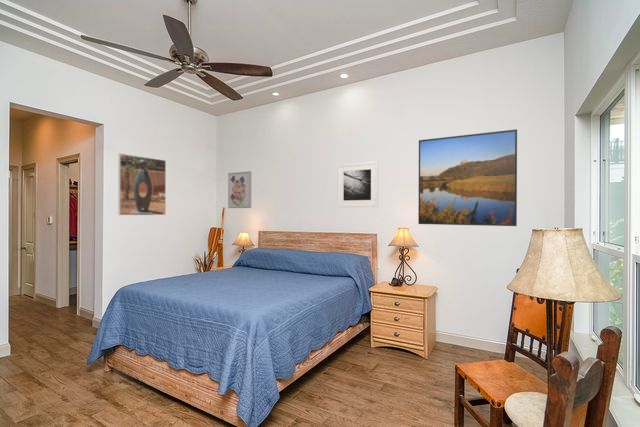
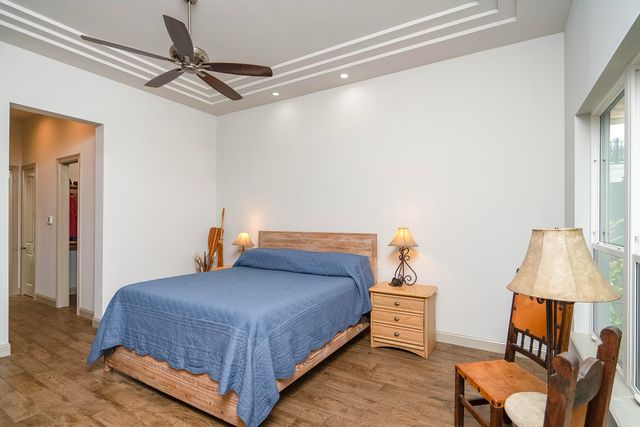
- wall art [227,170,252,209]
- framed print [118,153,167,216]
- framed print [337,161,379,208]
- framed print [417,128,518,227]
